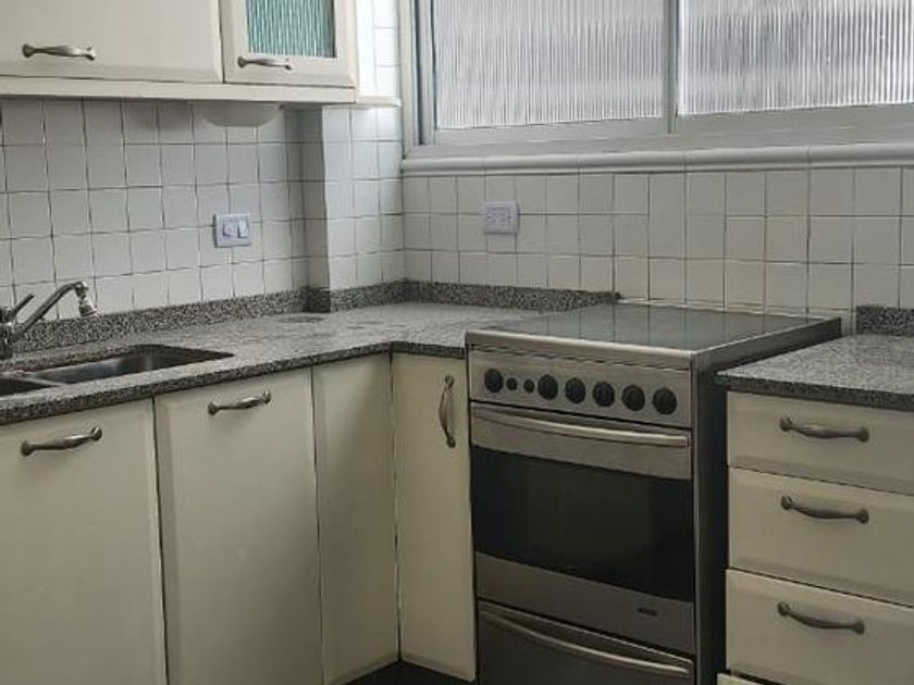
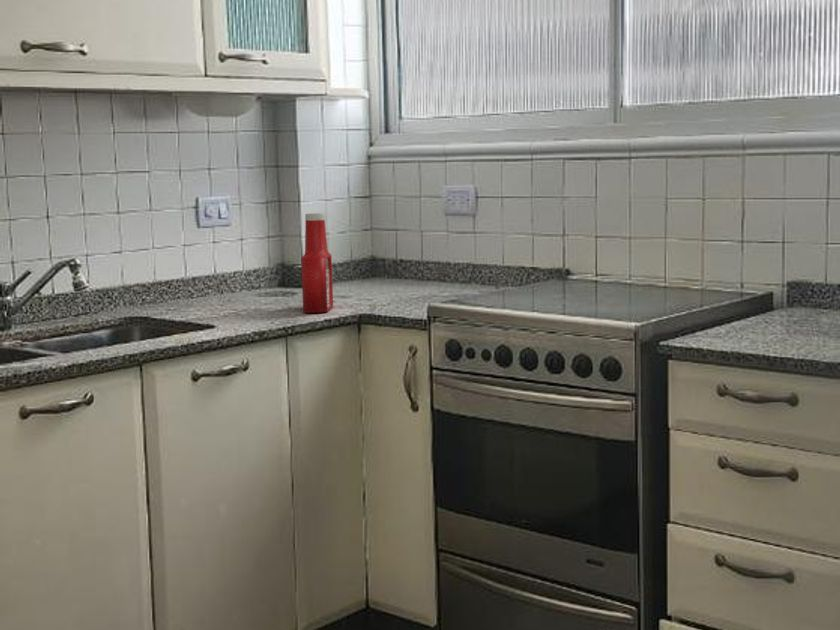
+ soap bottle [300,212,334,314]
